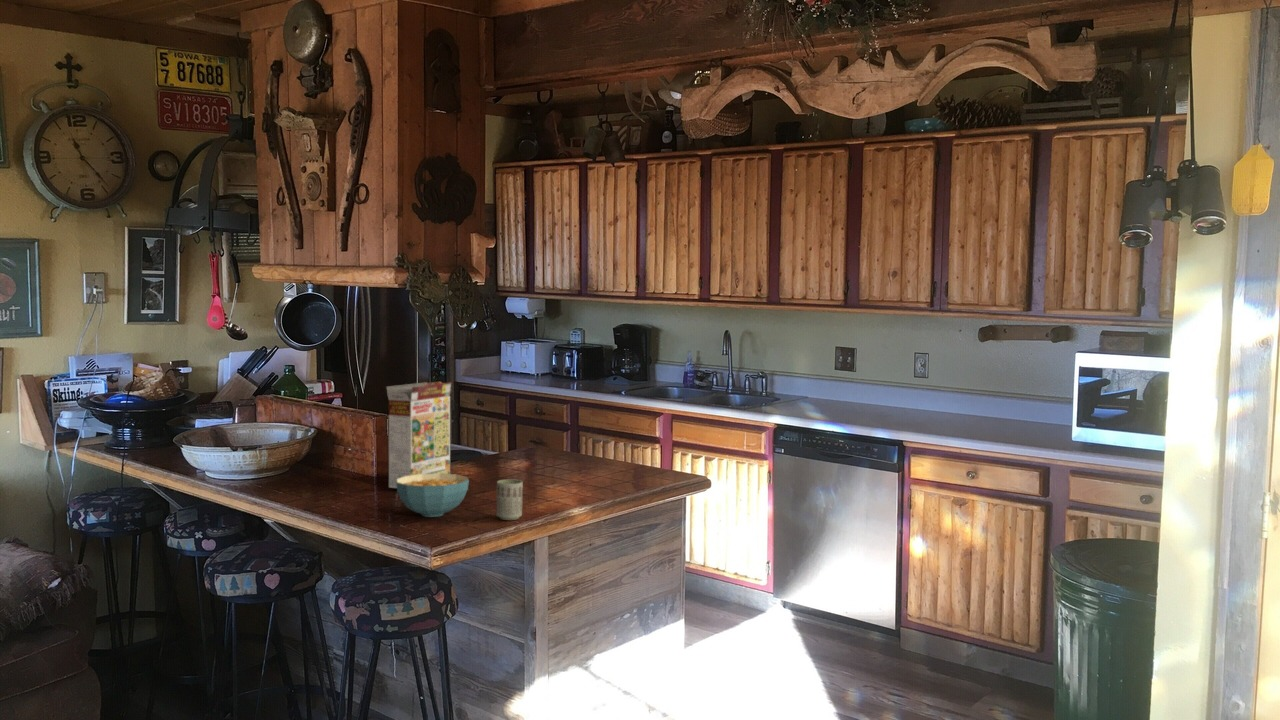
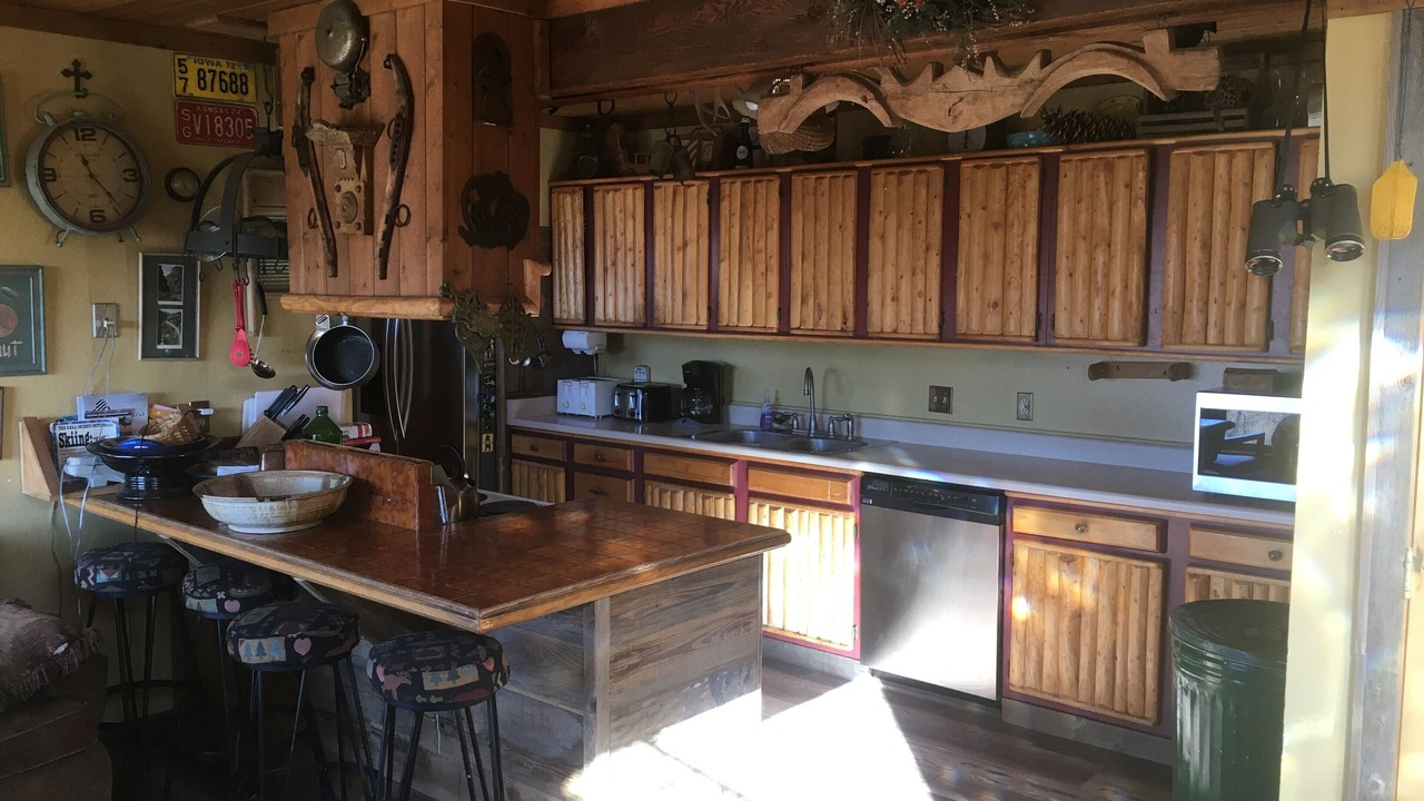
- cereal box [385,381,453,489]
- cereal bowl [396,473,470,518]
- cup [496,479,524,521]
